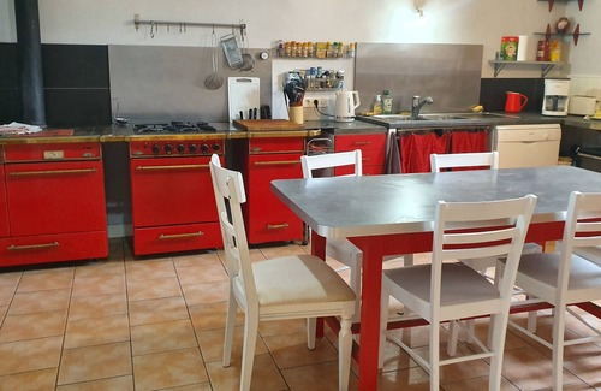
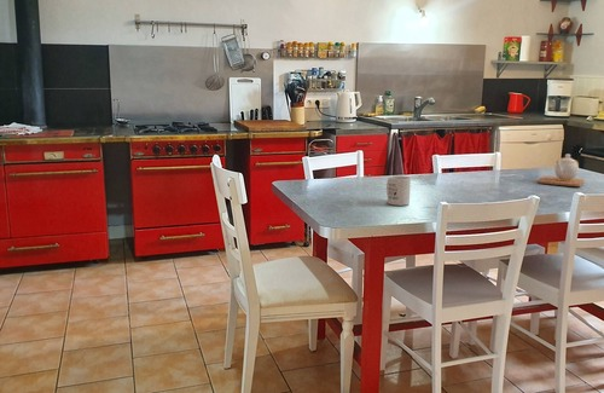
+ mug [385,174,412,207]
+ teapot [536,152,586,187]
